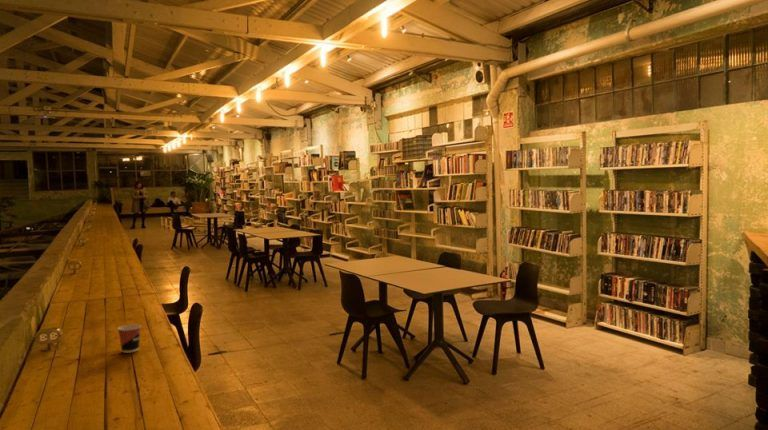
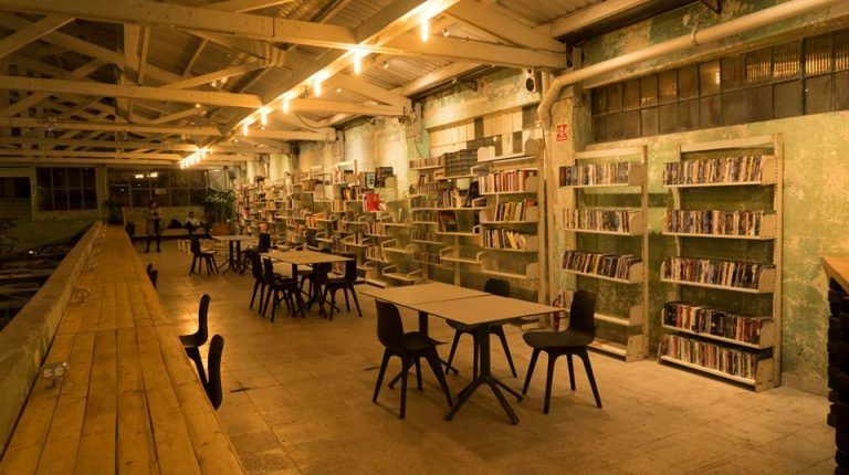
- cup [117,323,142,354]
